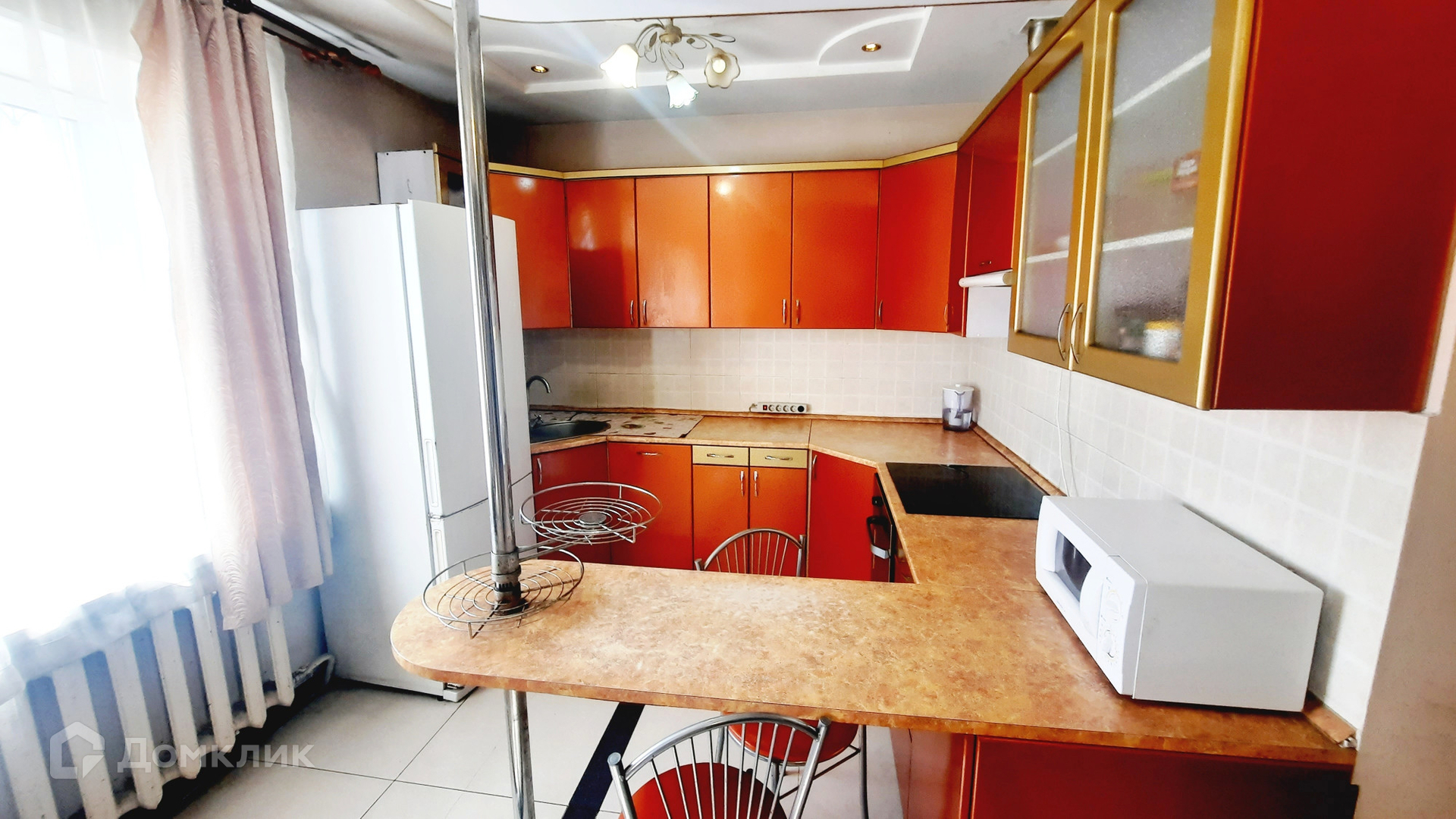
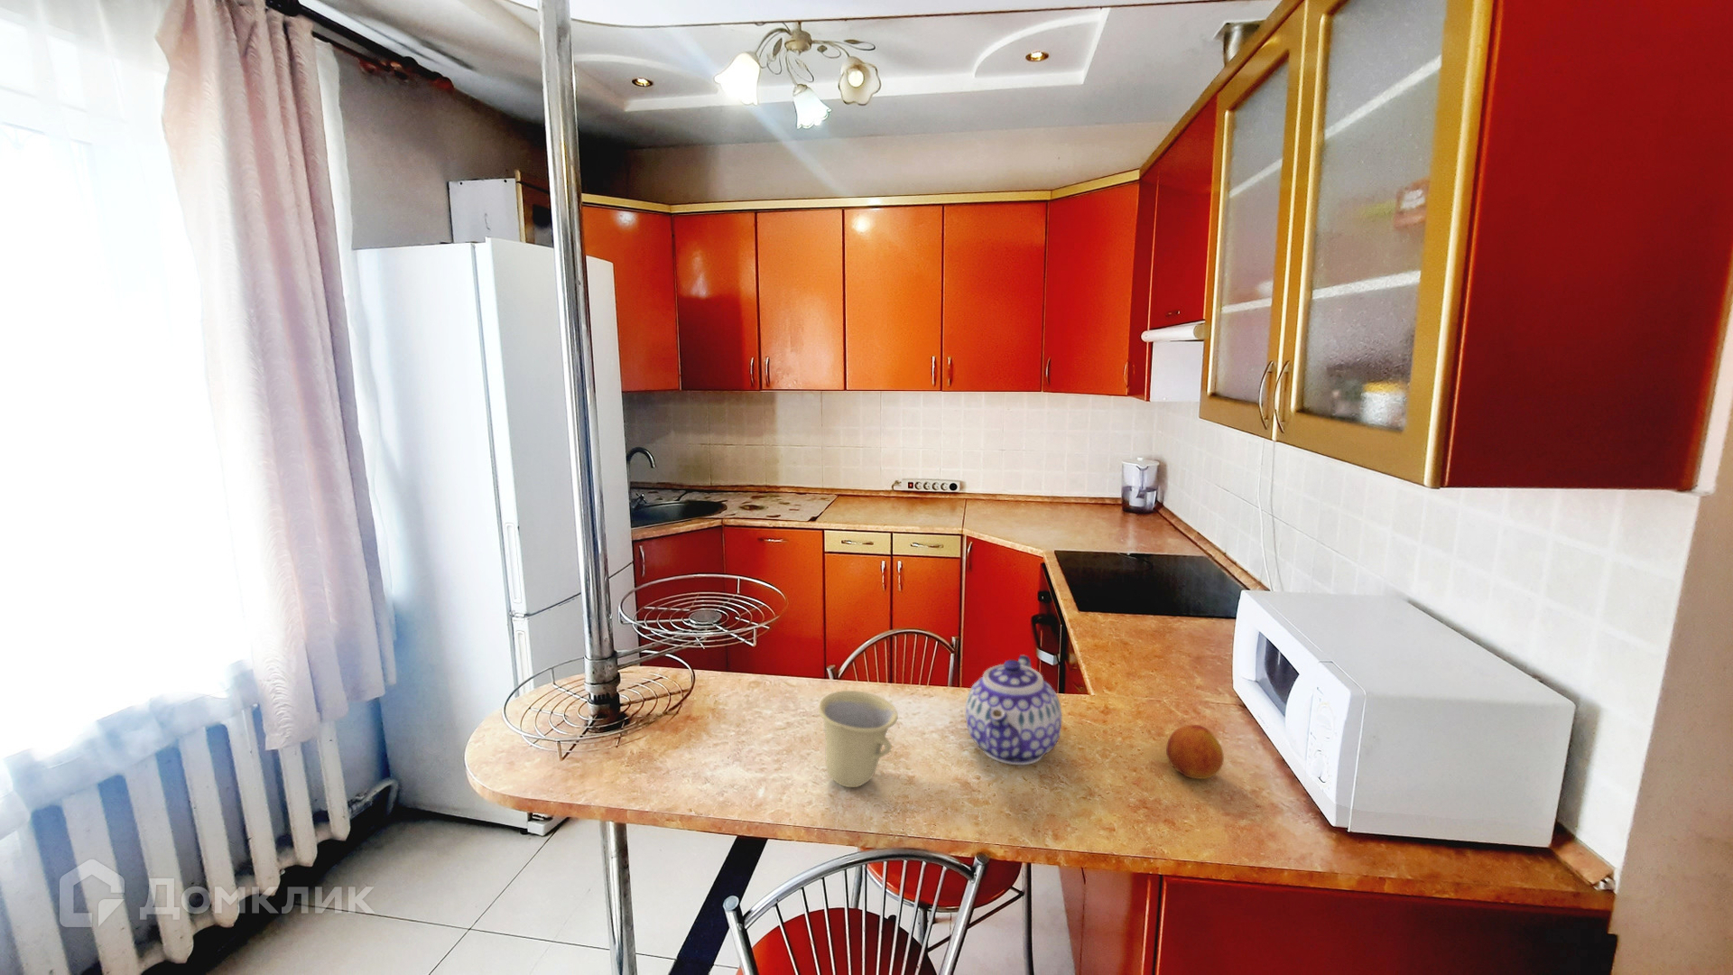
+ fruit [1165,724,1225,780]
+ teapot [965,655,1063,765]
+ cup [817,689,899,788]
